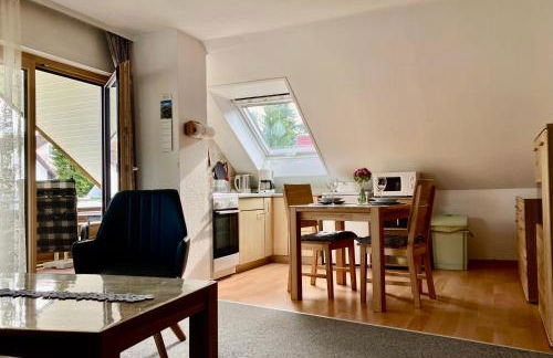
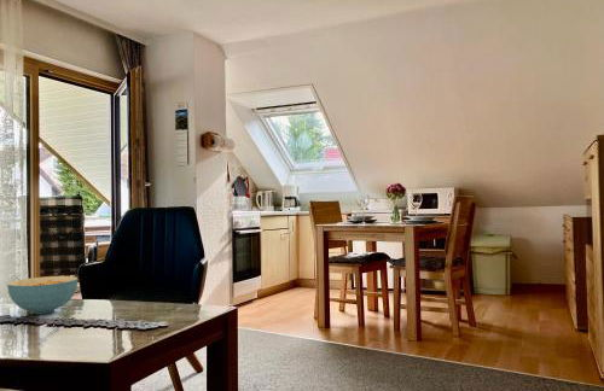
+ cereal bowl [6,275,79,315]
